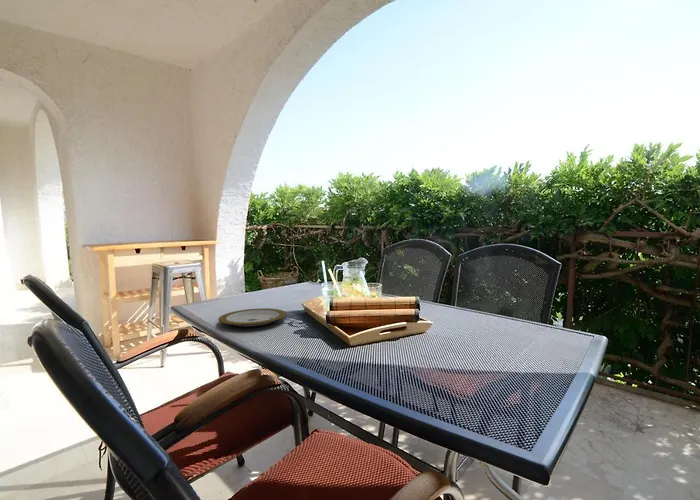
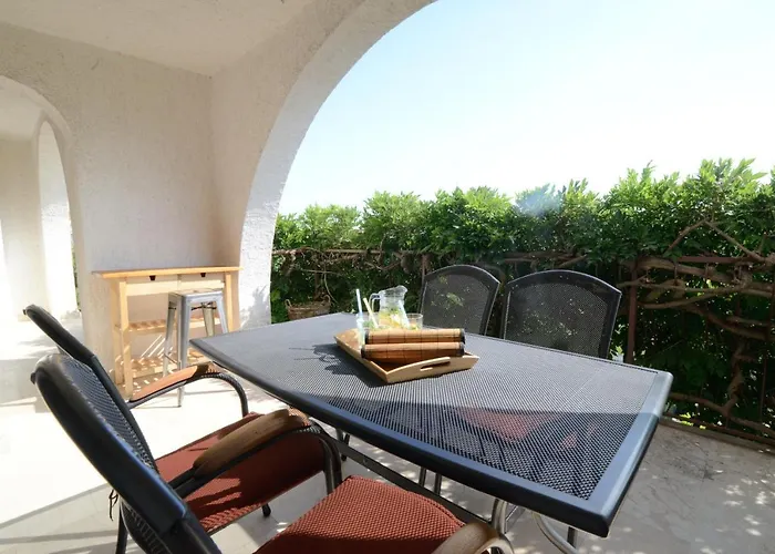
- plate [217,307,287,328]
